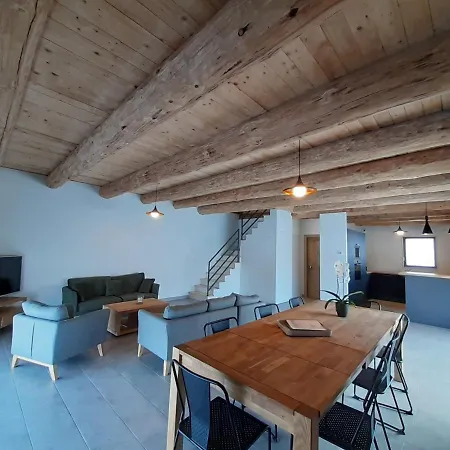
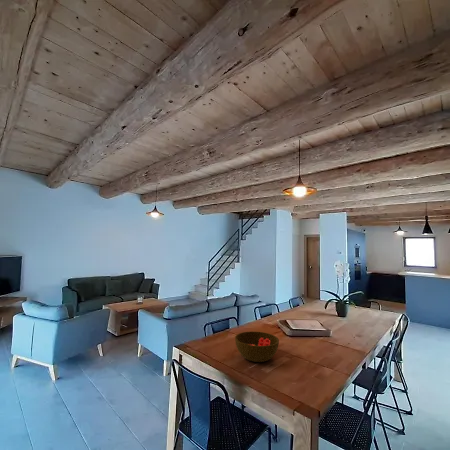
+ bowl [234,330,280,363]
